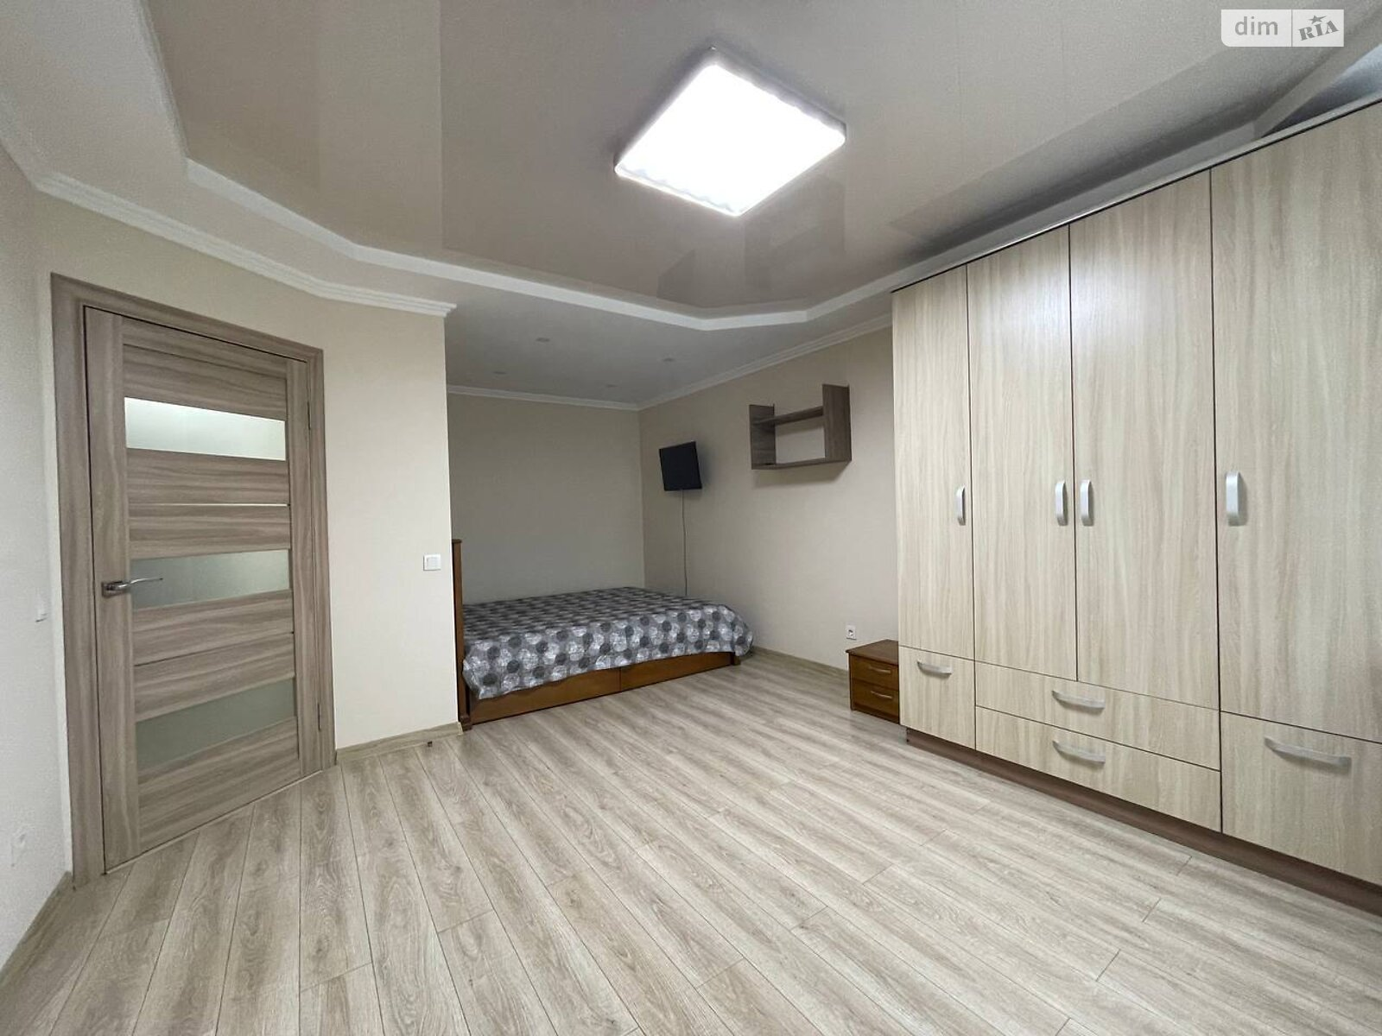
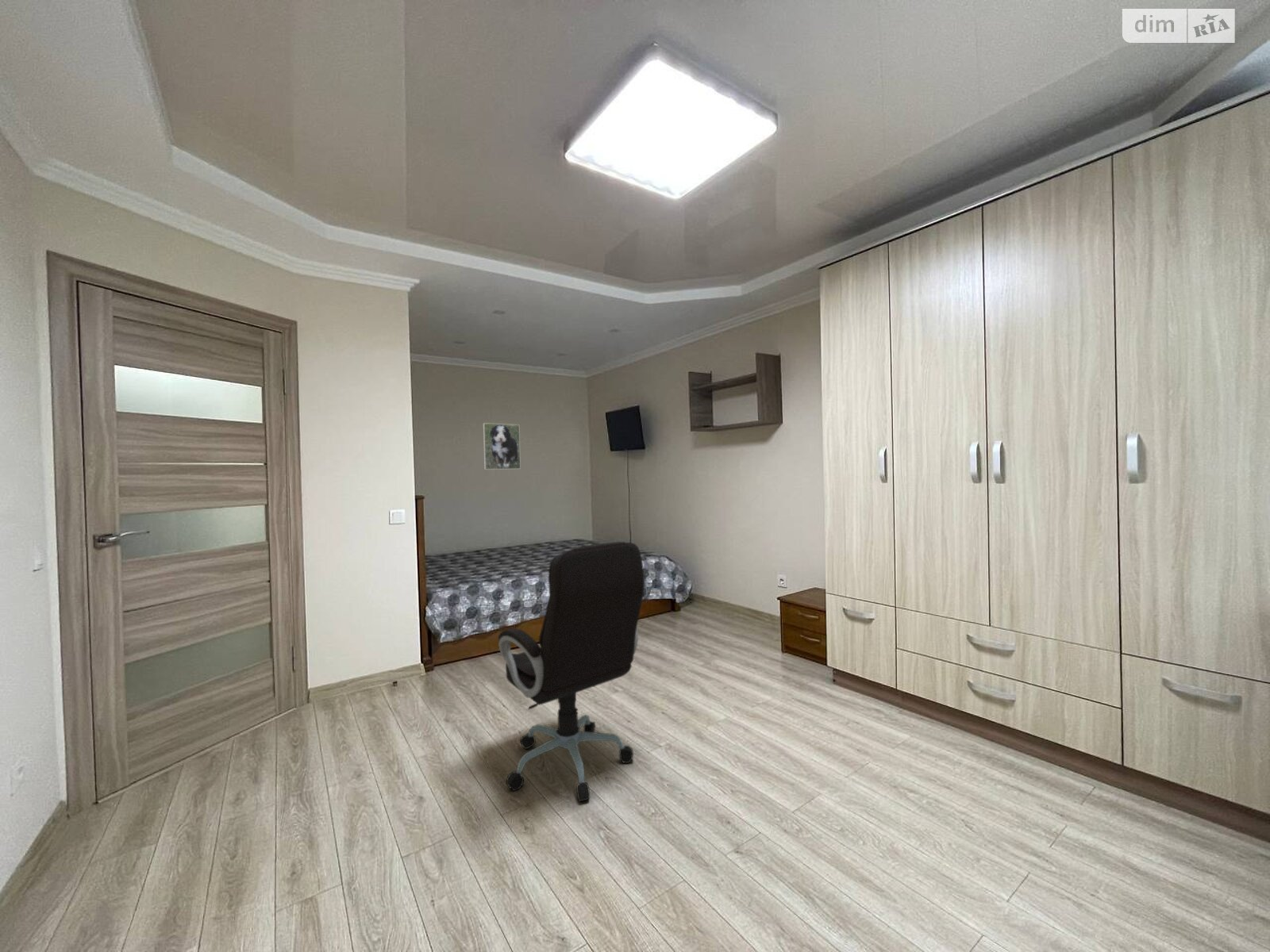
+ office chair [498,541,645,803]
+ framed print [483,422,521,470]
